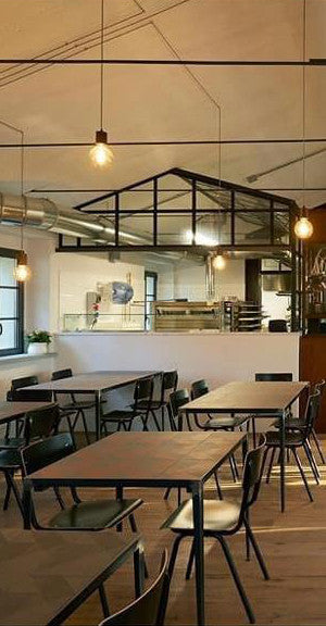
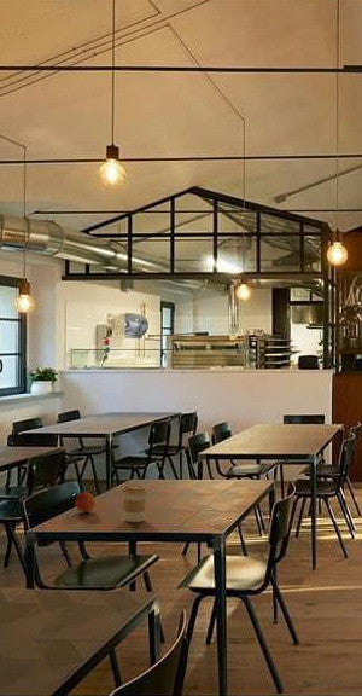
+ coffee cup [121,483,148,523]
+ fruit [74,491,97,514]
